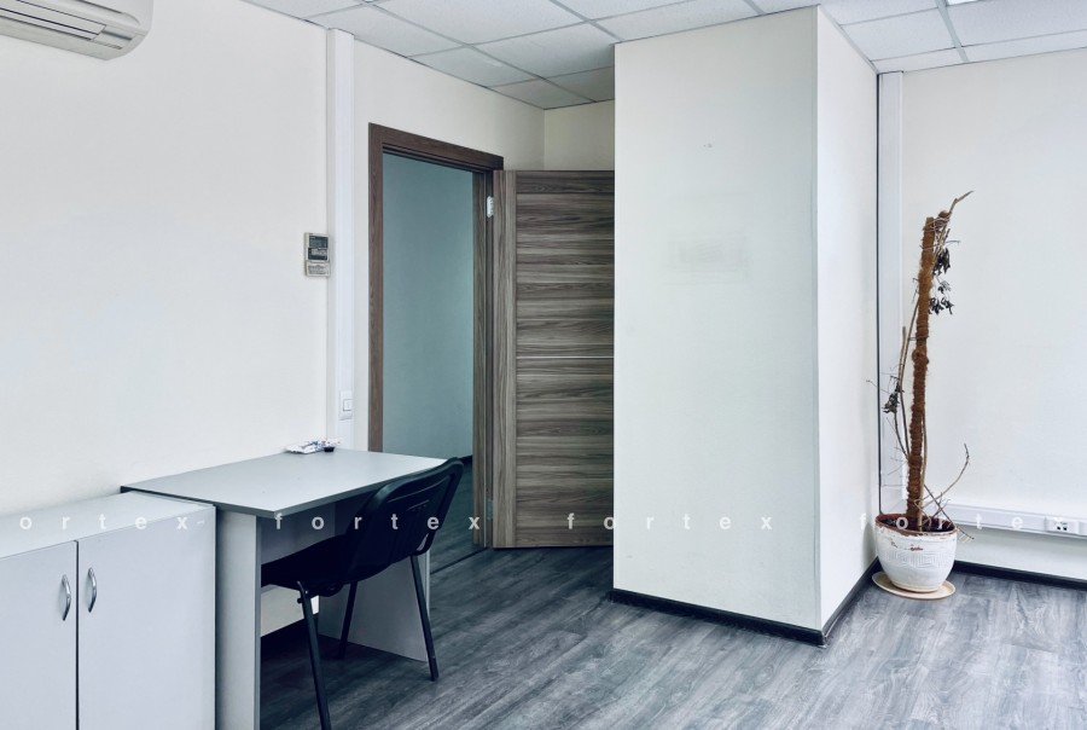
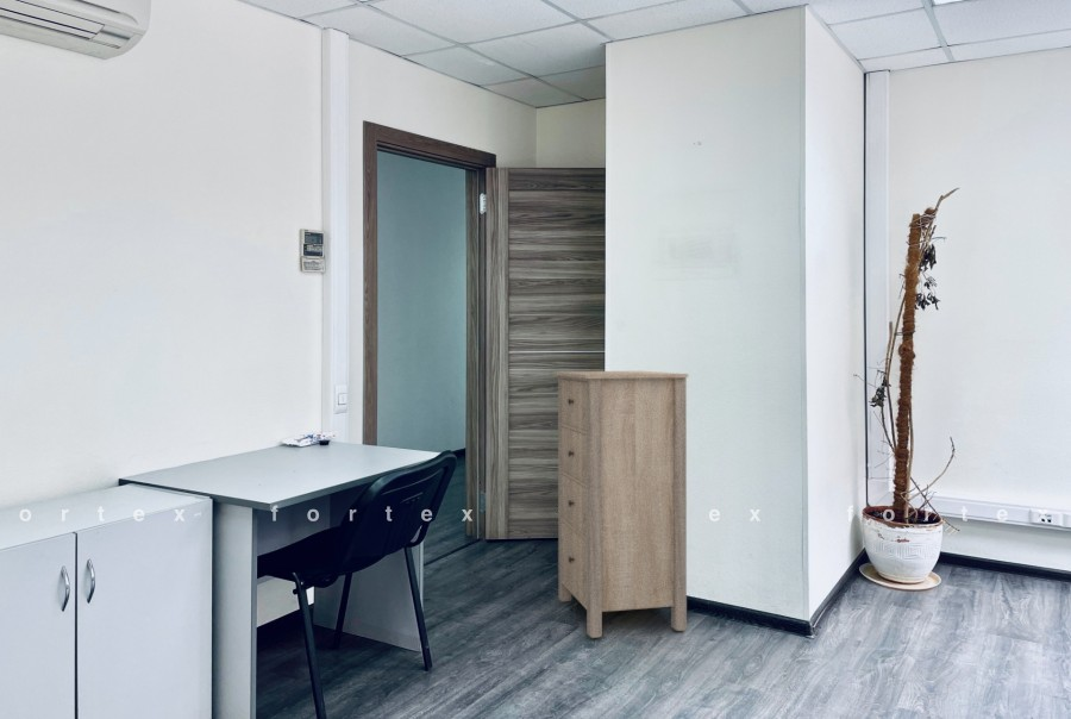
+ storage cabinet [551,370,689,639]
